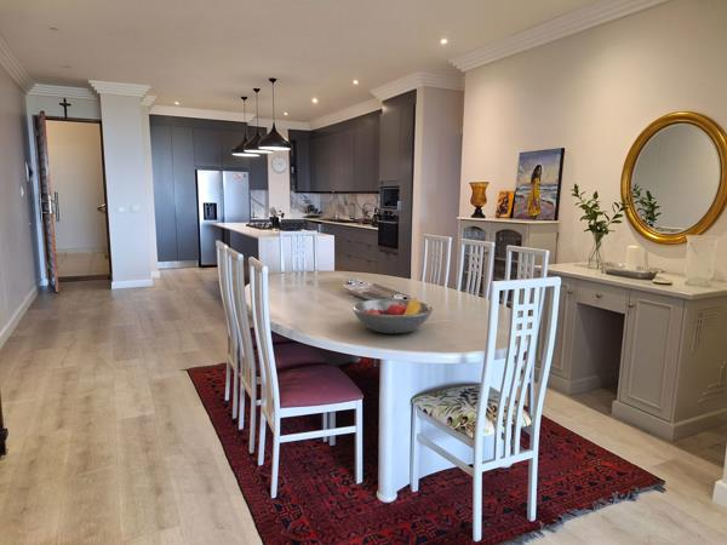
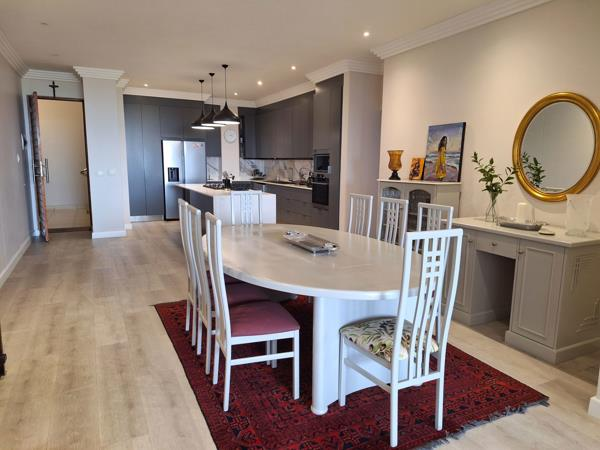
- fruit bowl [351,297,434,334]
